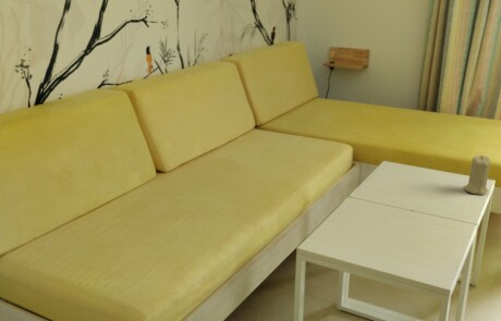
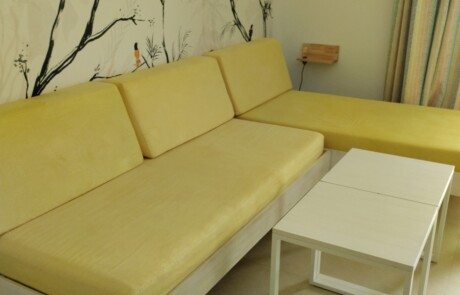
- candle [464,155,491,196]
